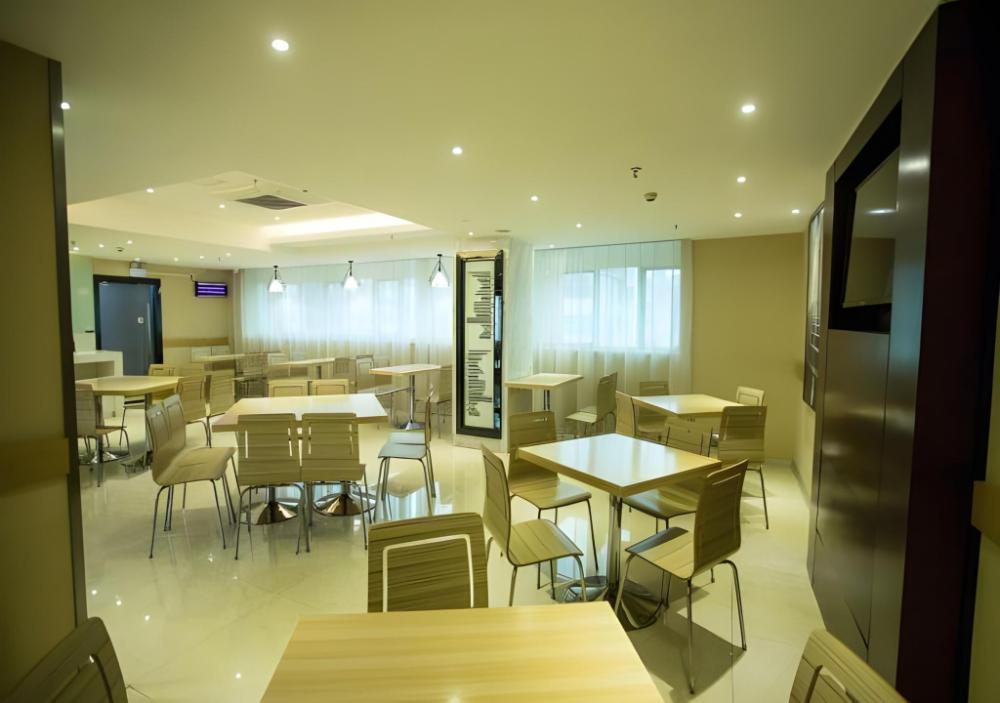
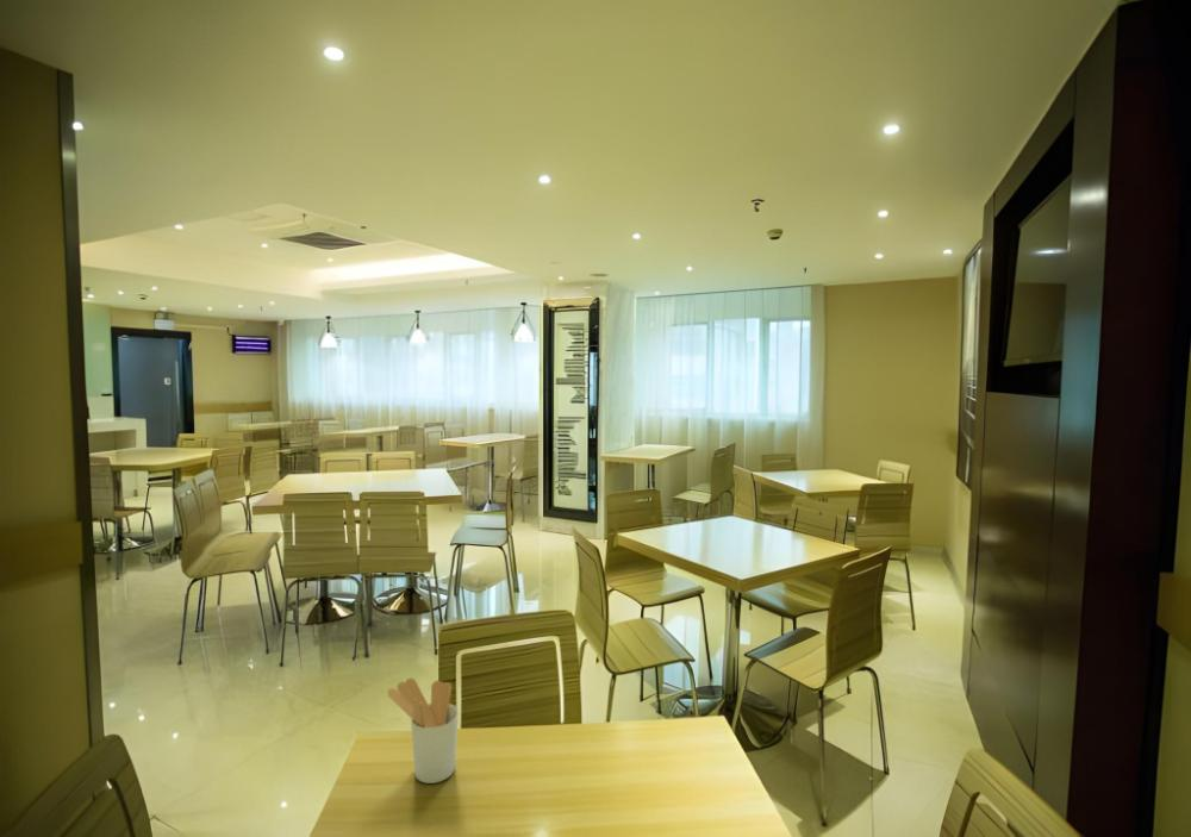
+ utensil holder [386,677,460,785]
